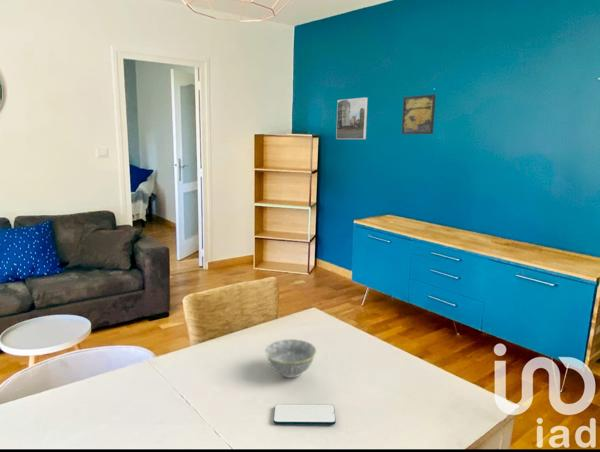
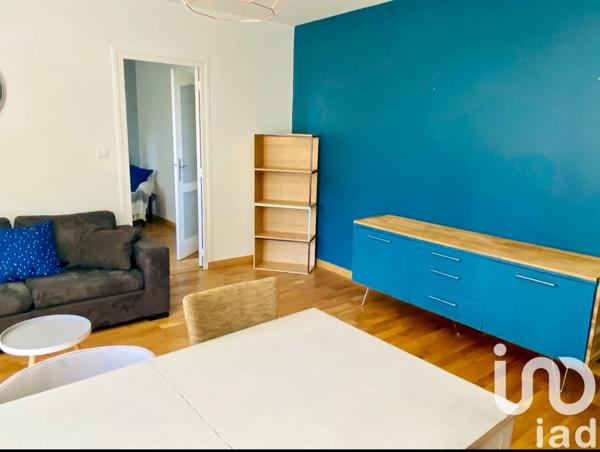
- bowl [264,338,317,379]
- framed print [335,96,369,140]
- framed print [400,93,437,135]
- smartphone [273,403,337,426]
